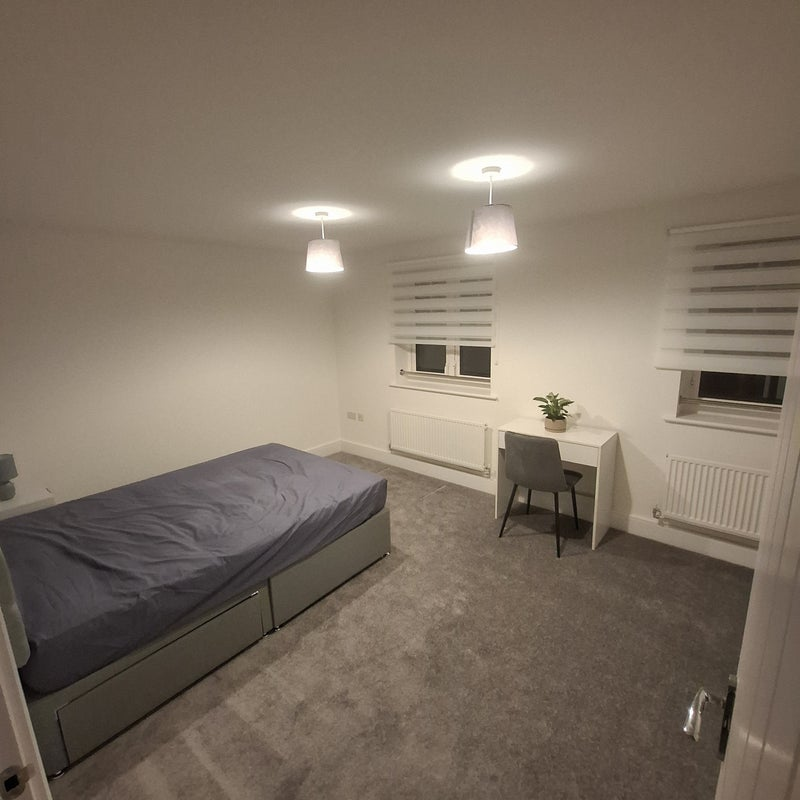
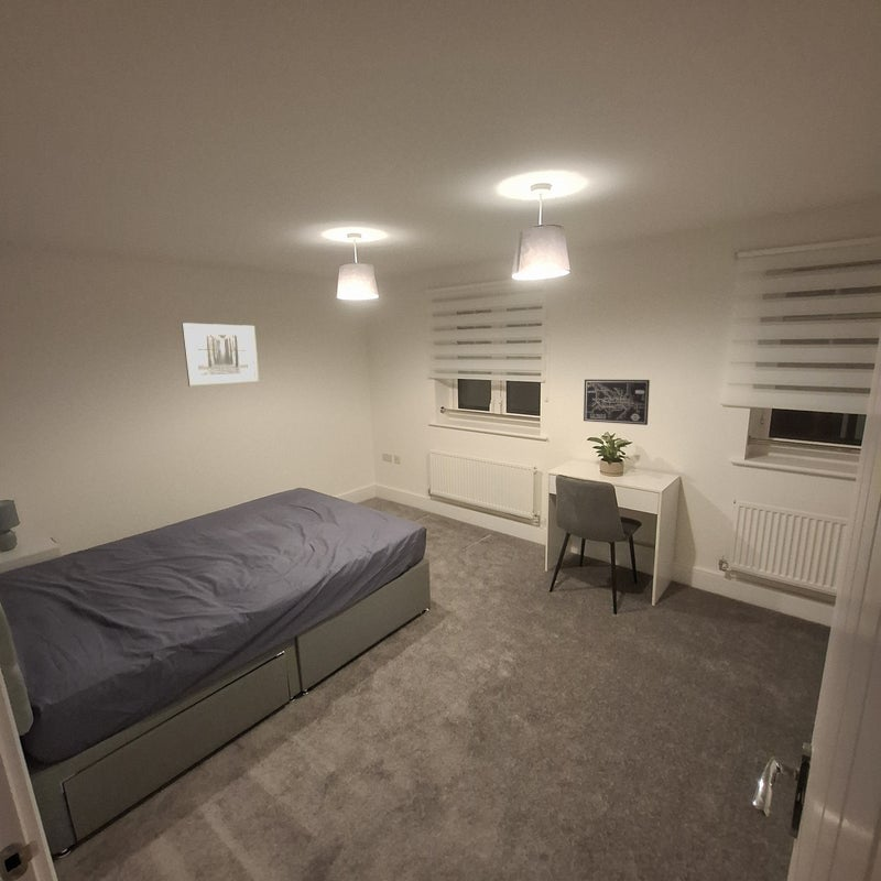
+ wall art [181,322,261,388]
+ wall art [583,379,651,426]
